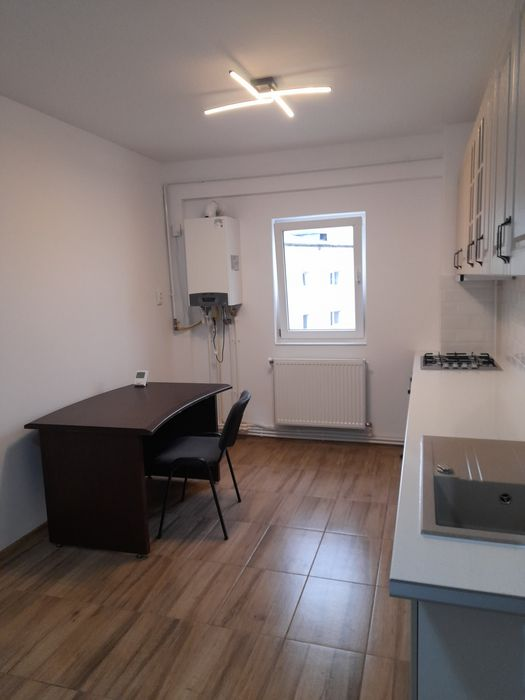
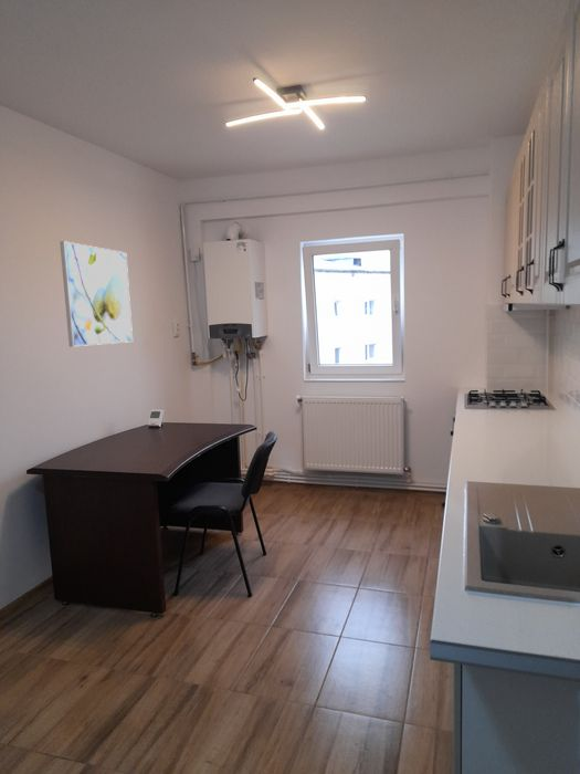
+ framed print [59,240,134,347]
